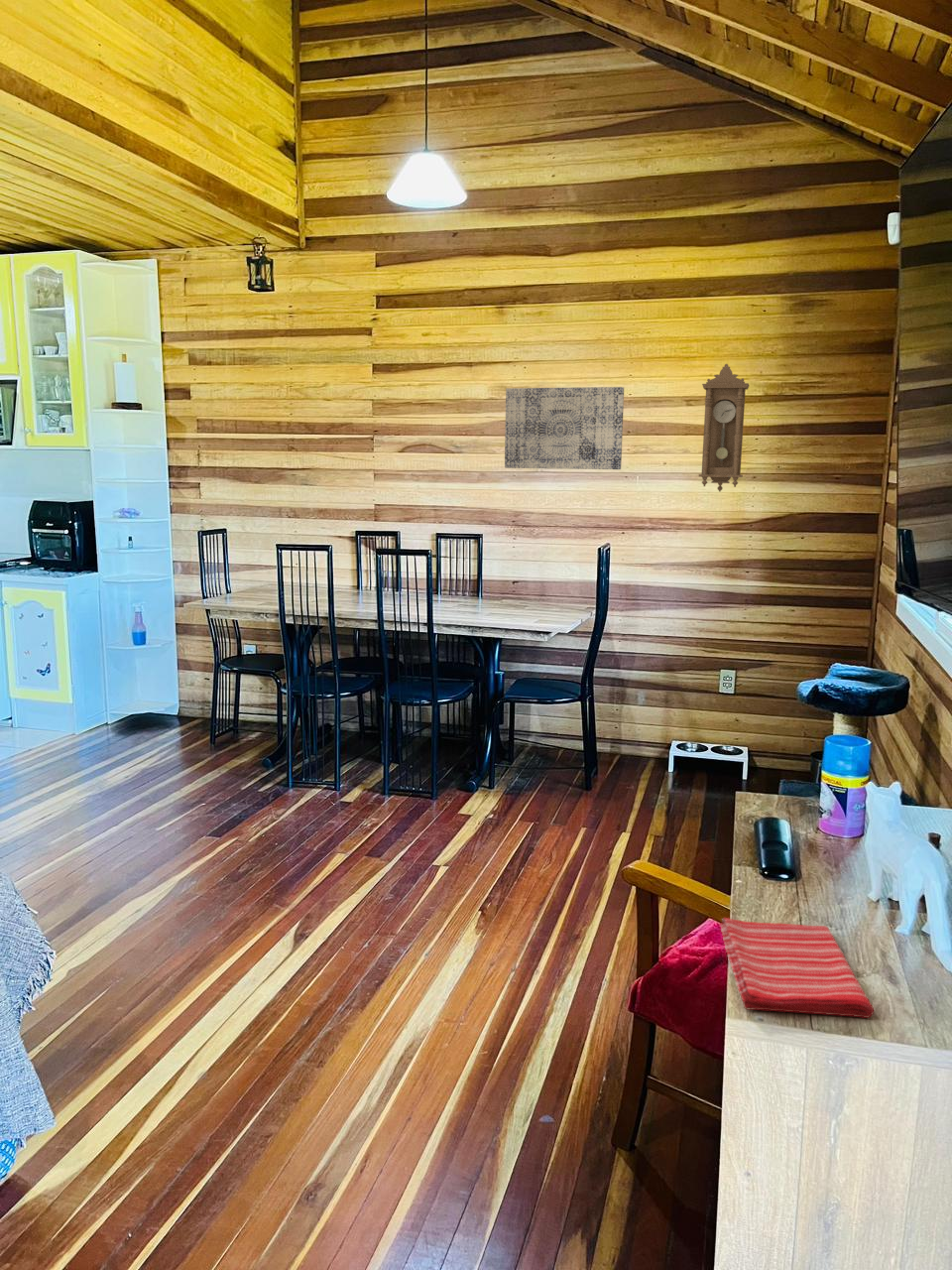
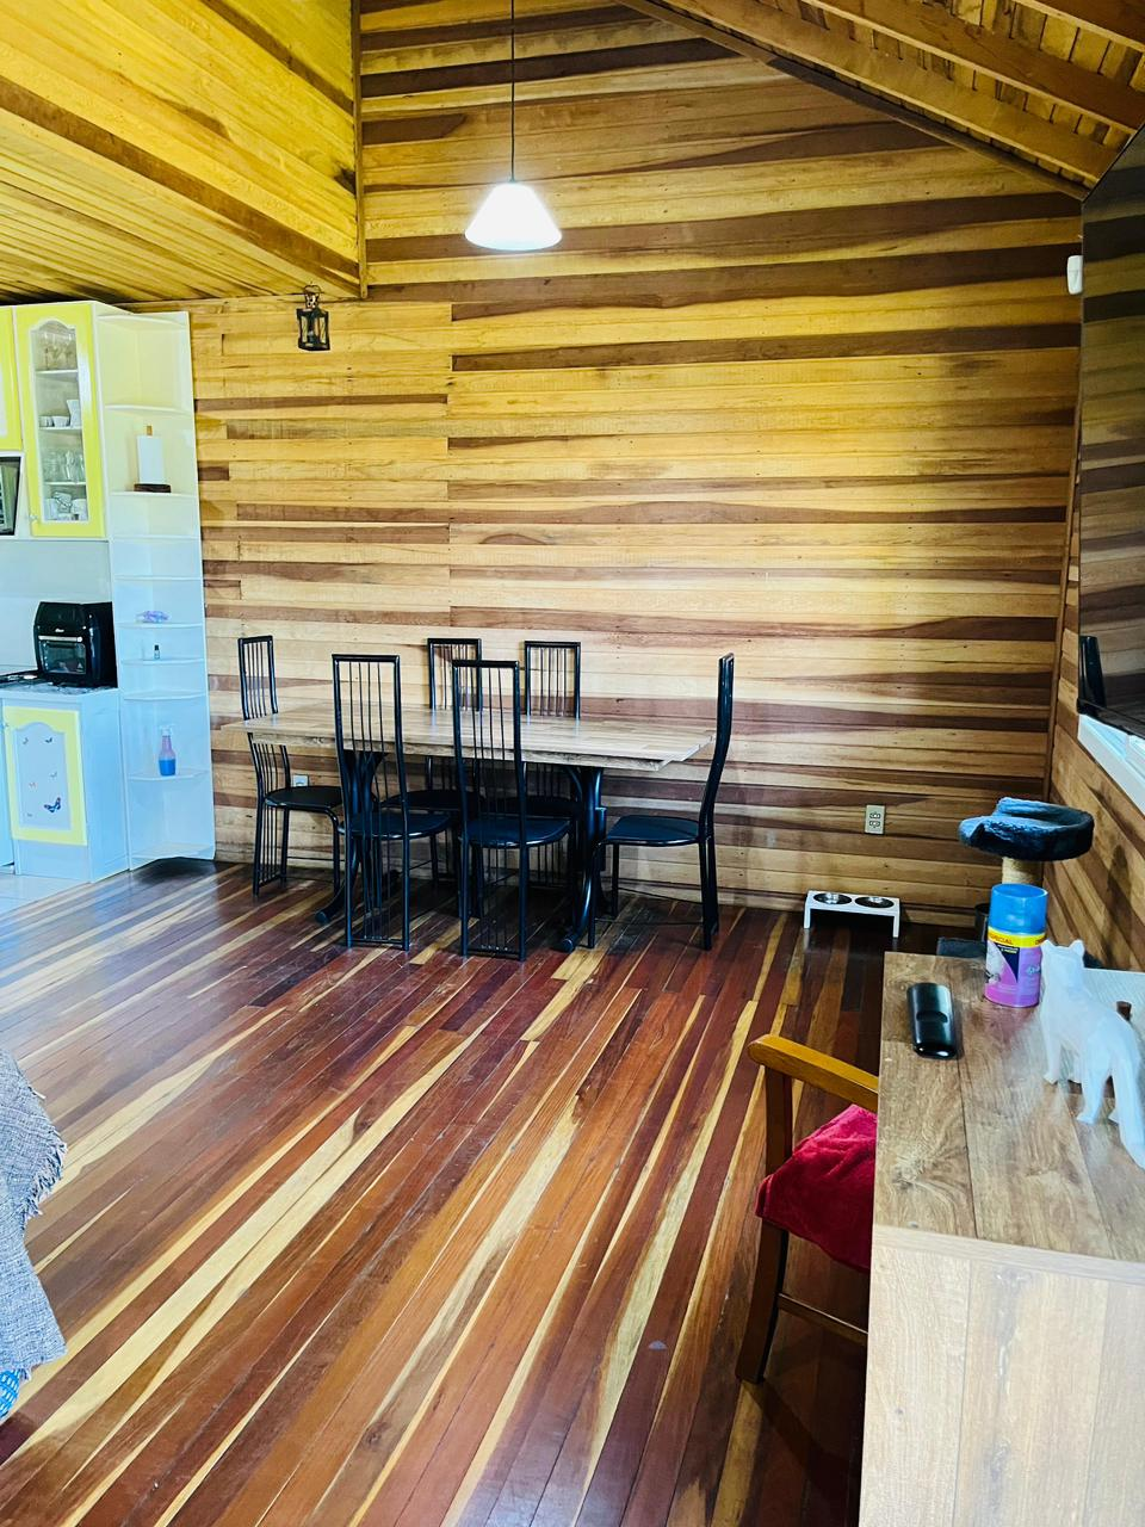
- dish towel [719,917,875,1019]
- wall art [504,386,625,470]
- pendulum clock [698,363,751,493]
